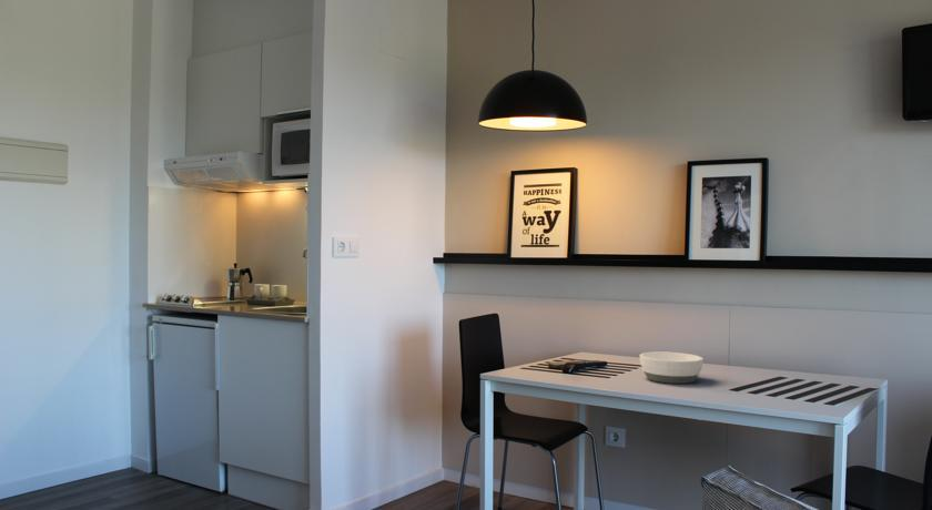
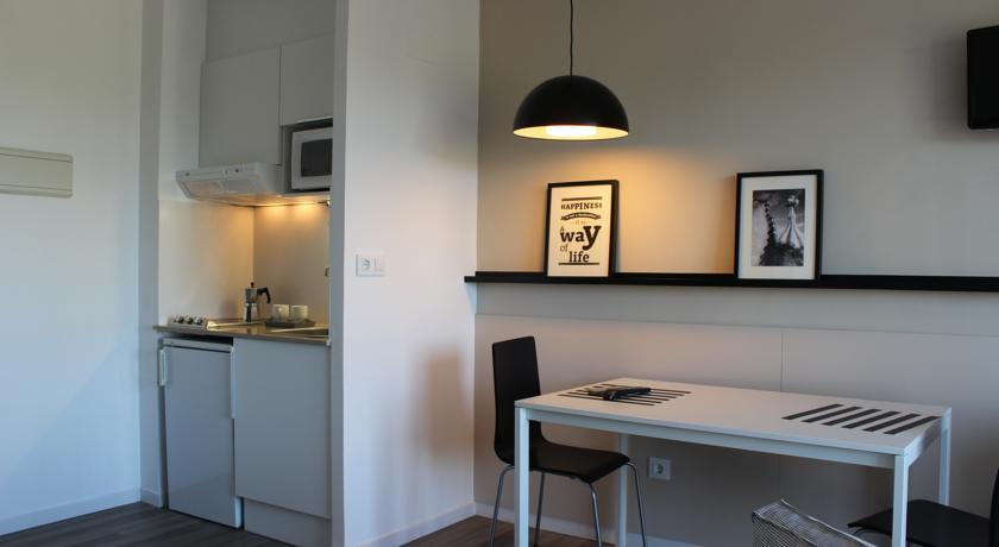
- bowl [639,351,705,385]
